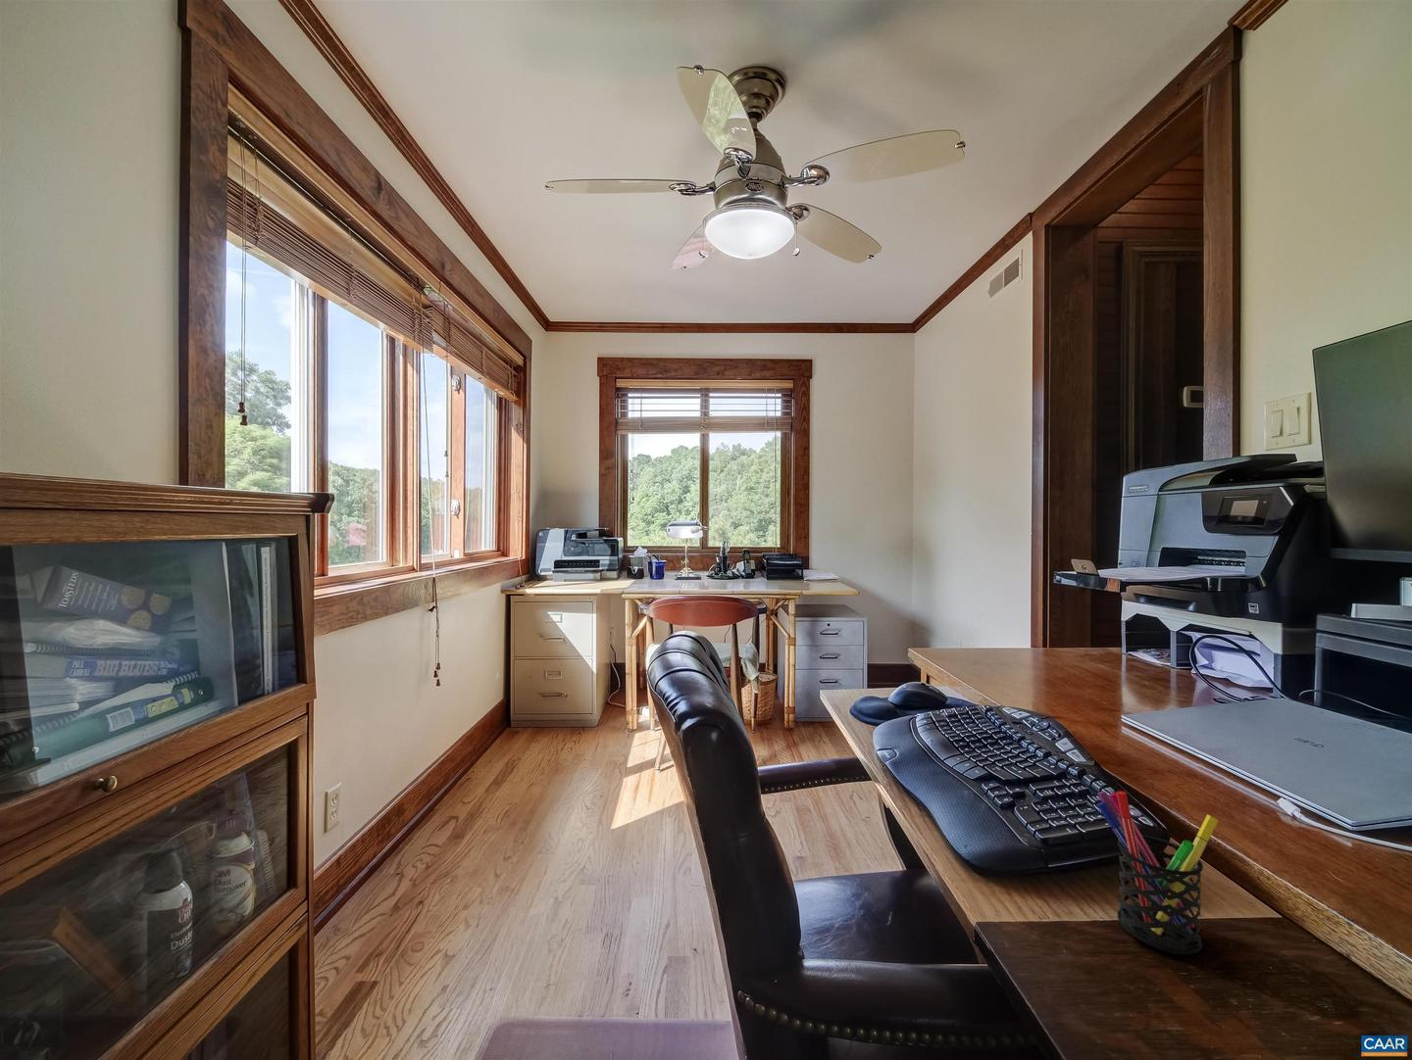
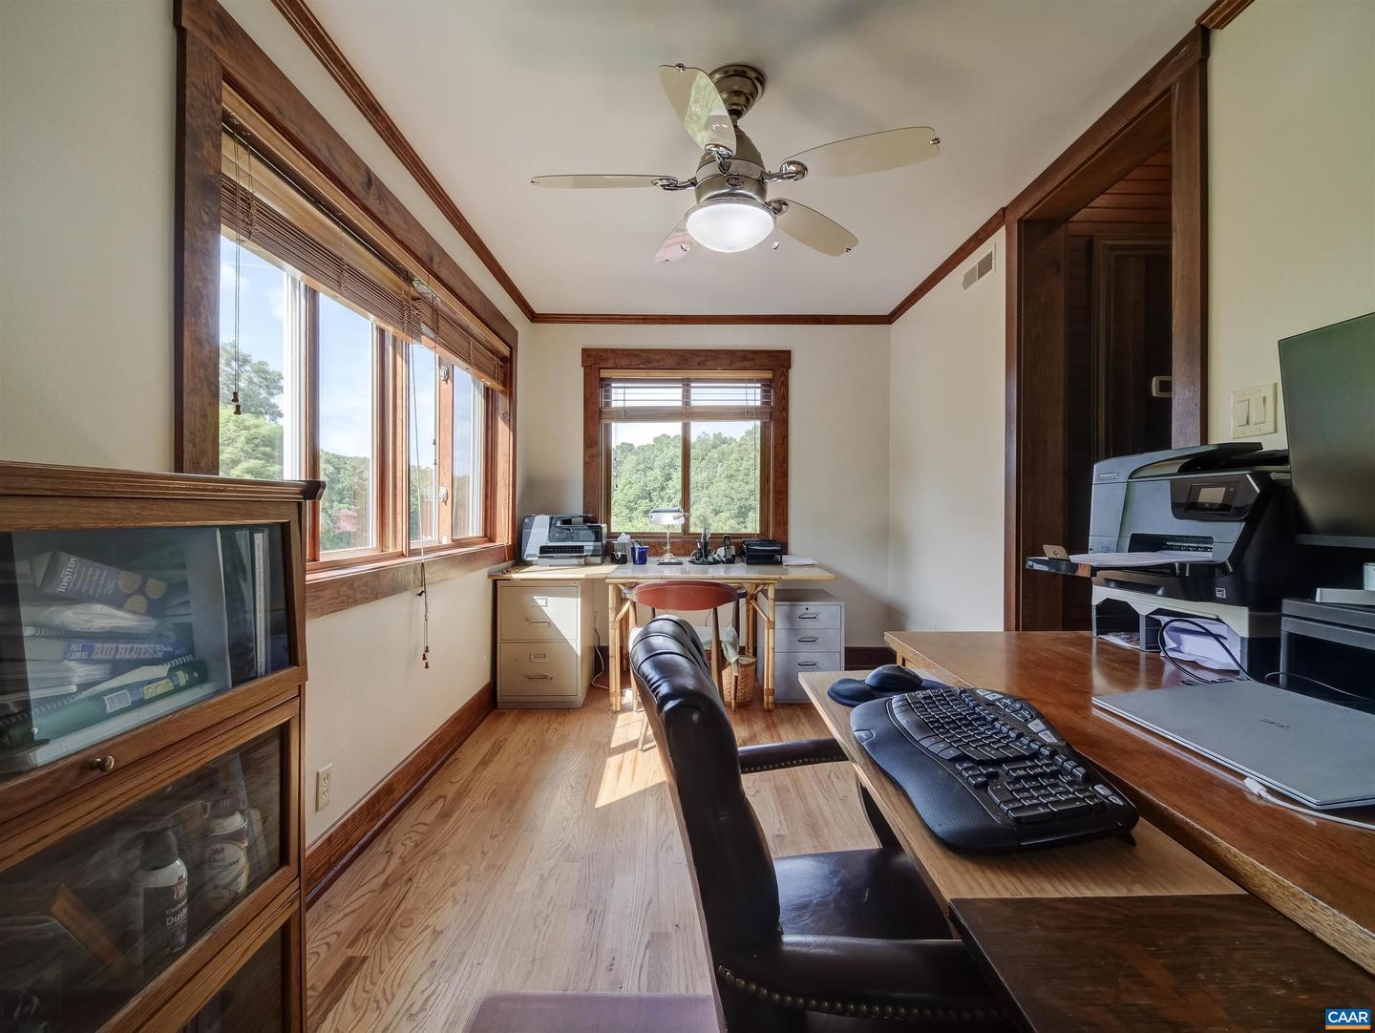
- pen holder [1097,791,1219,955]
